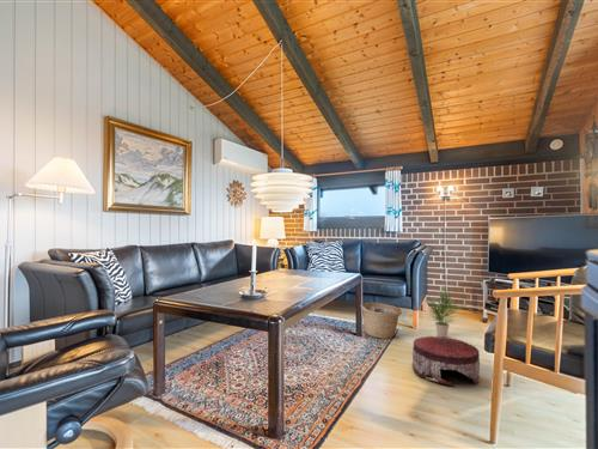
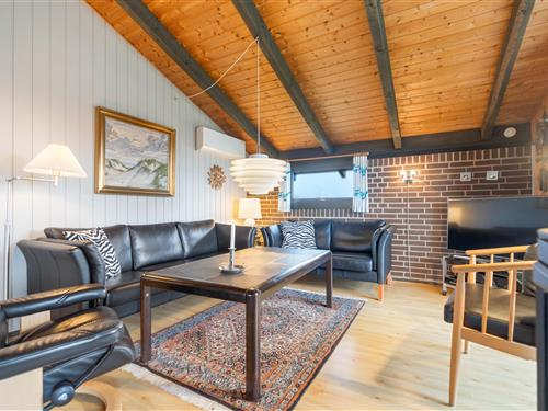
- basket [361,302,403,340]
- potted plant [421,285,469,338]
- pouf [411,335,481,387]
